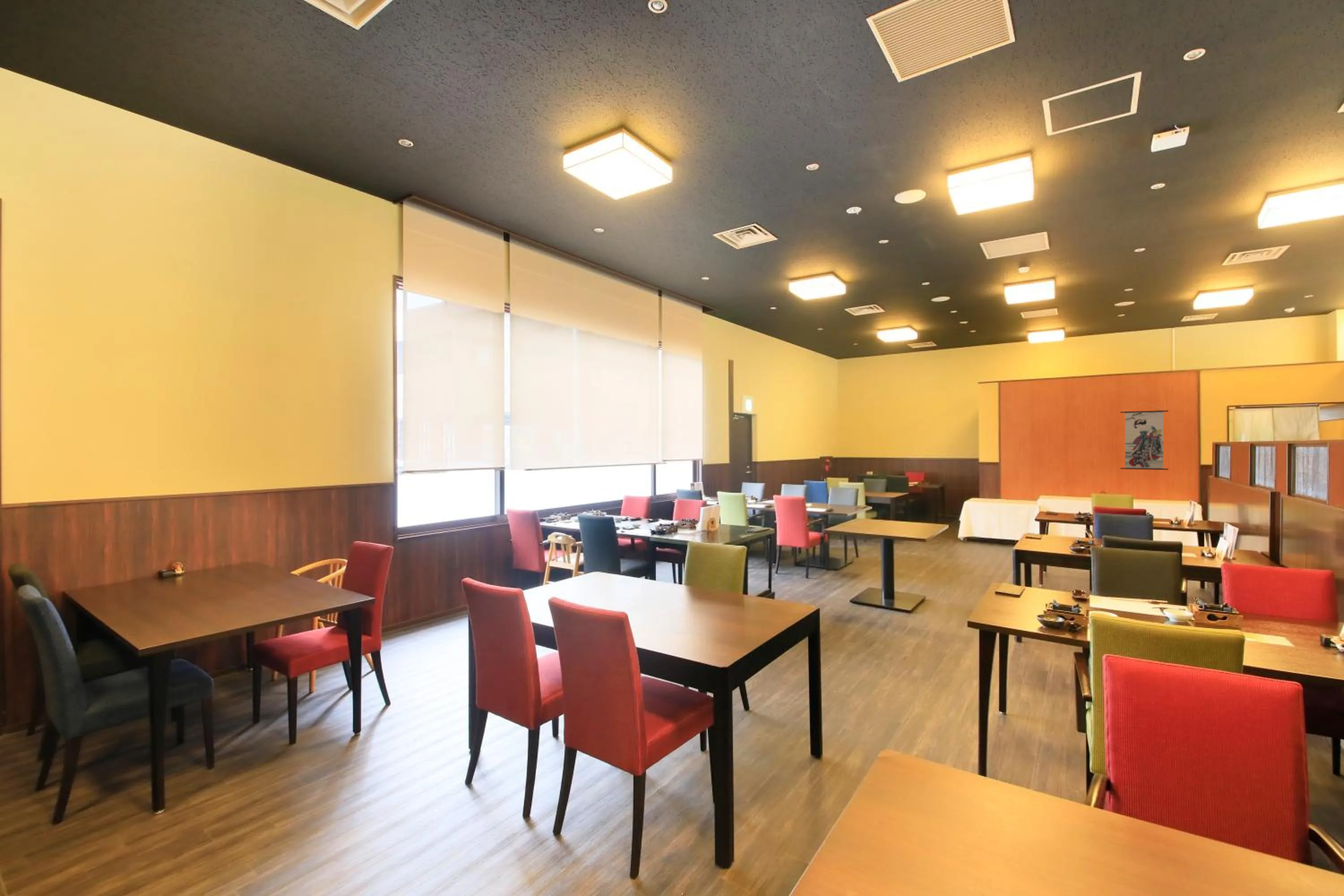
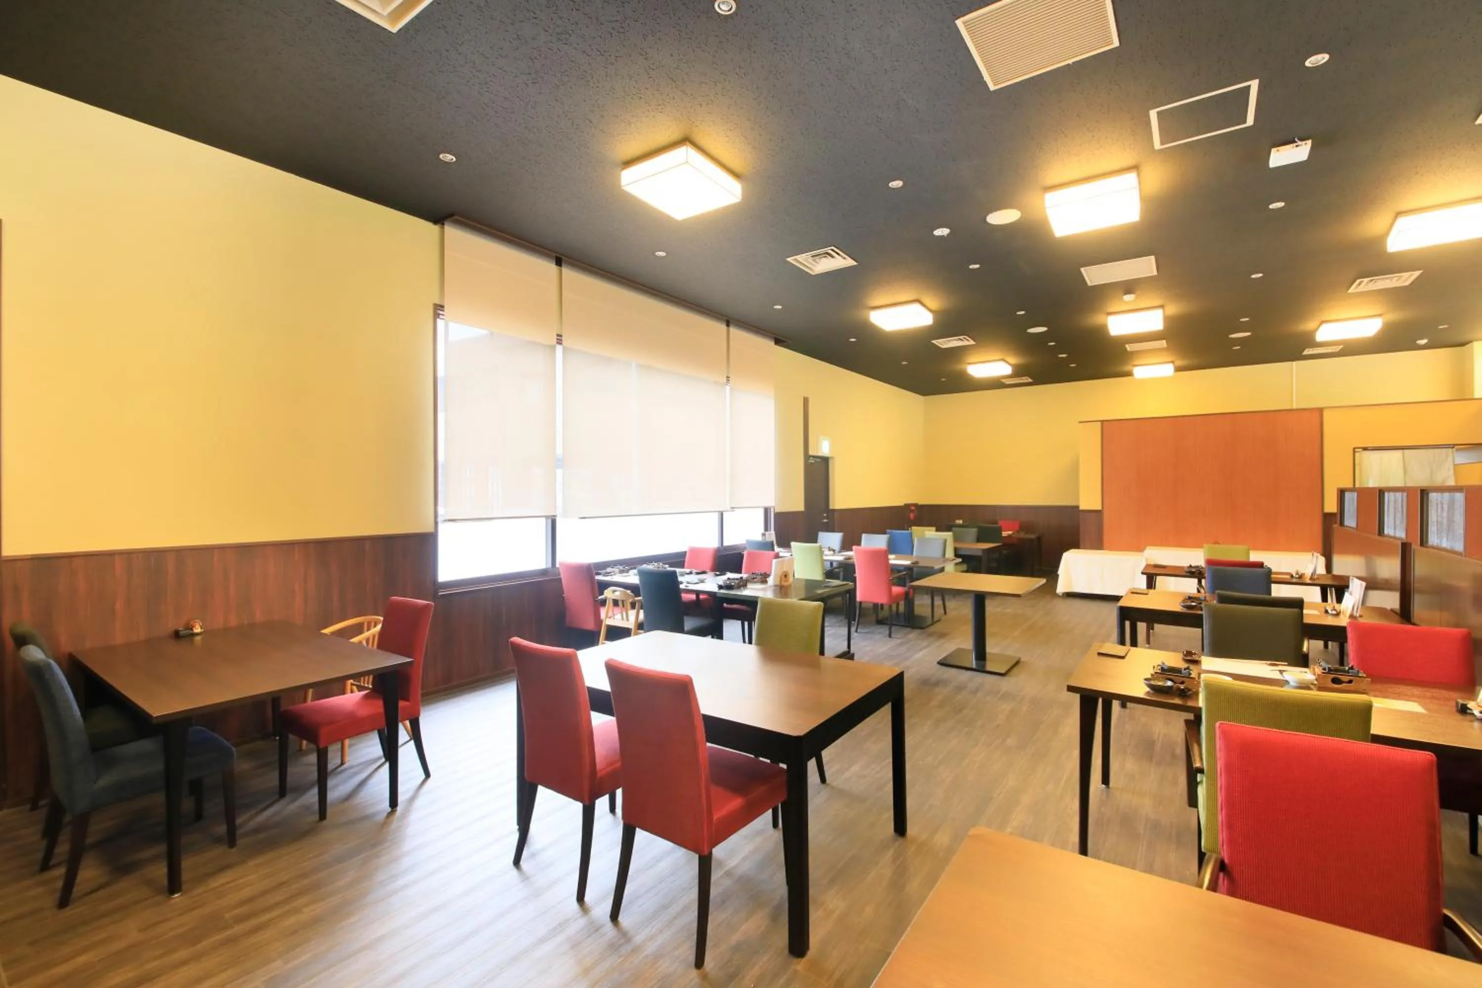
- wall scroll [1120,402,1169,470]
